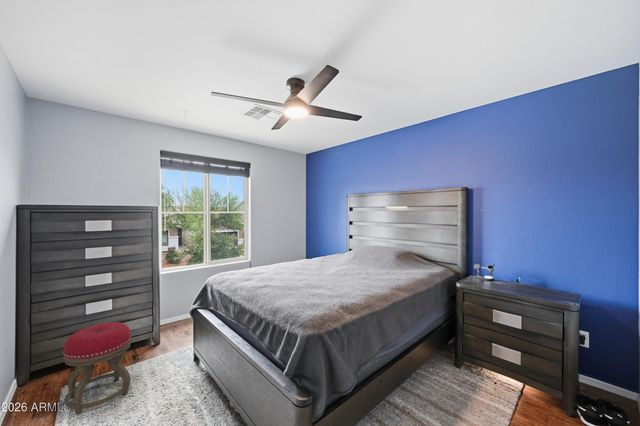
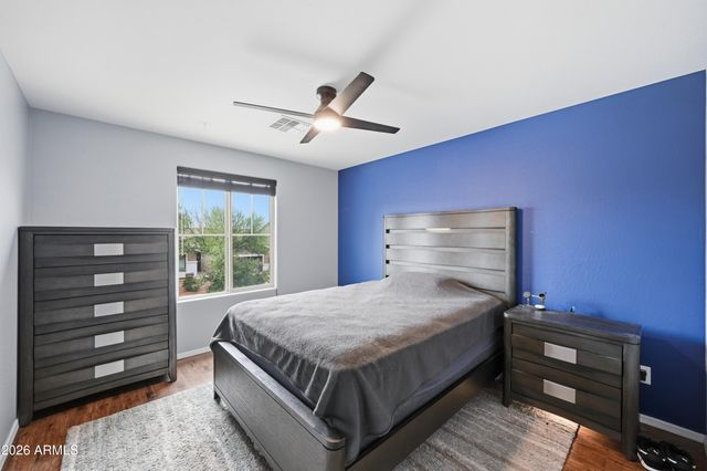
- stool [62,321,132,415]
